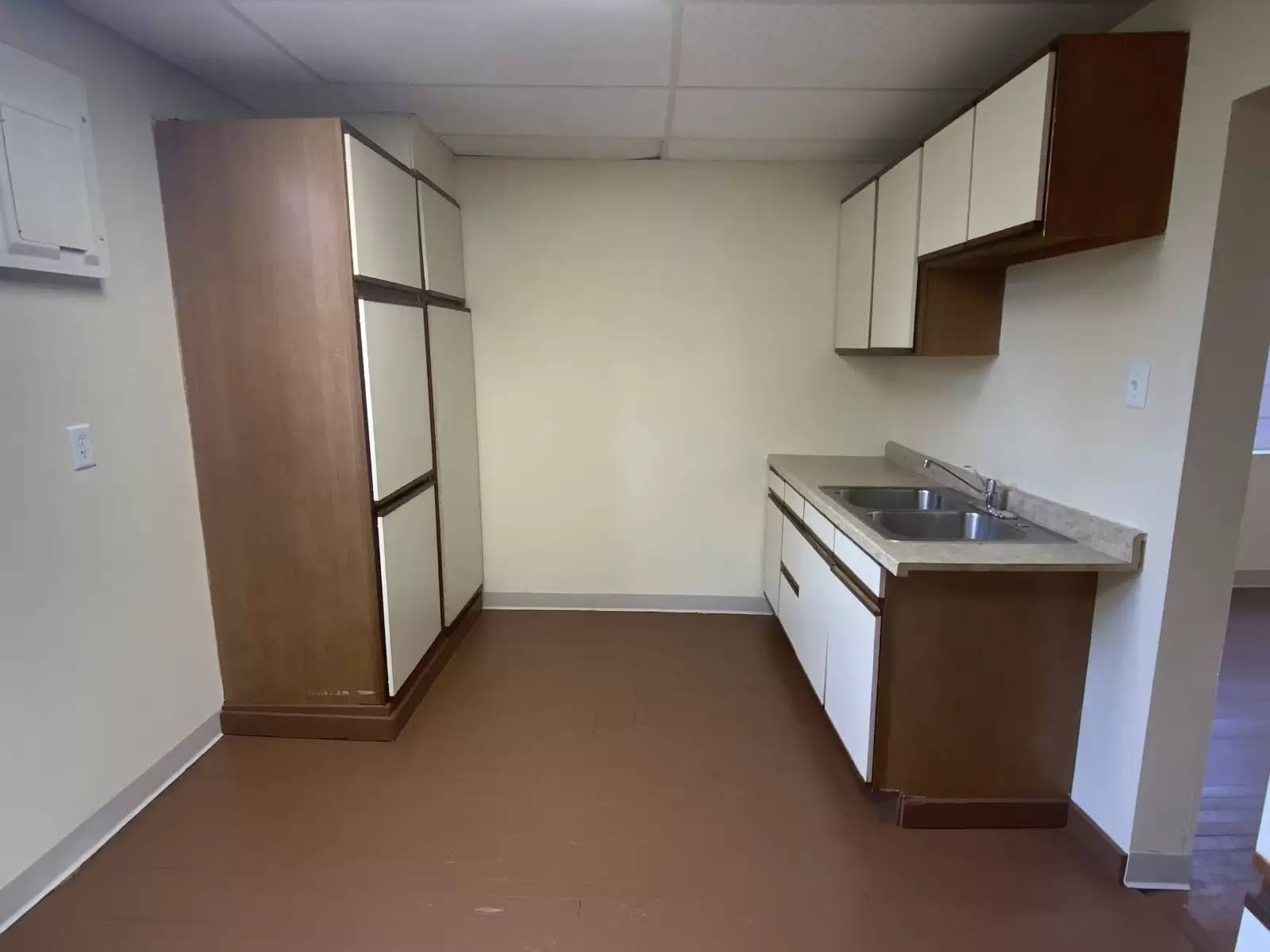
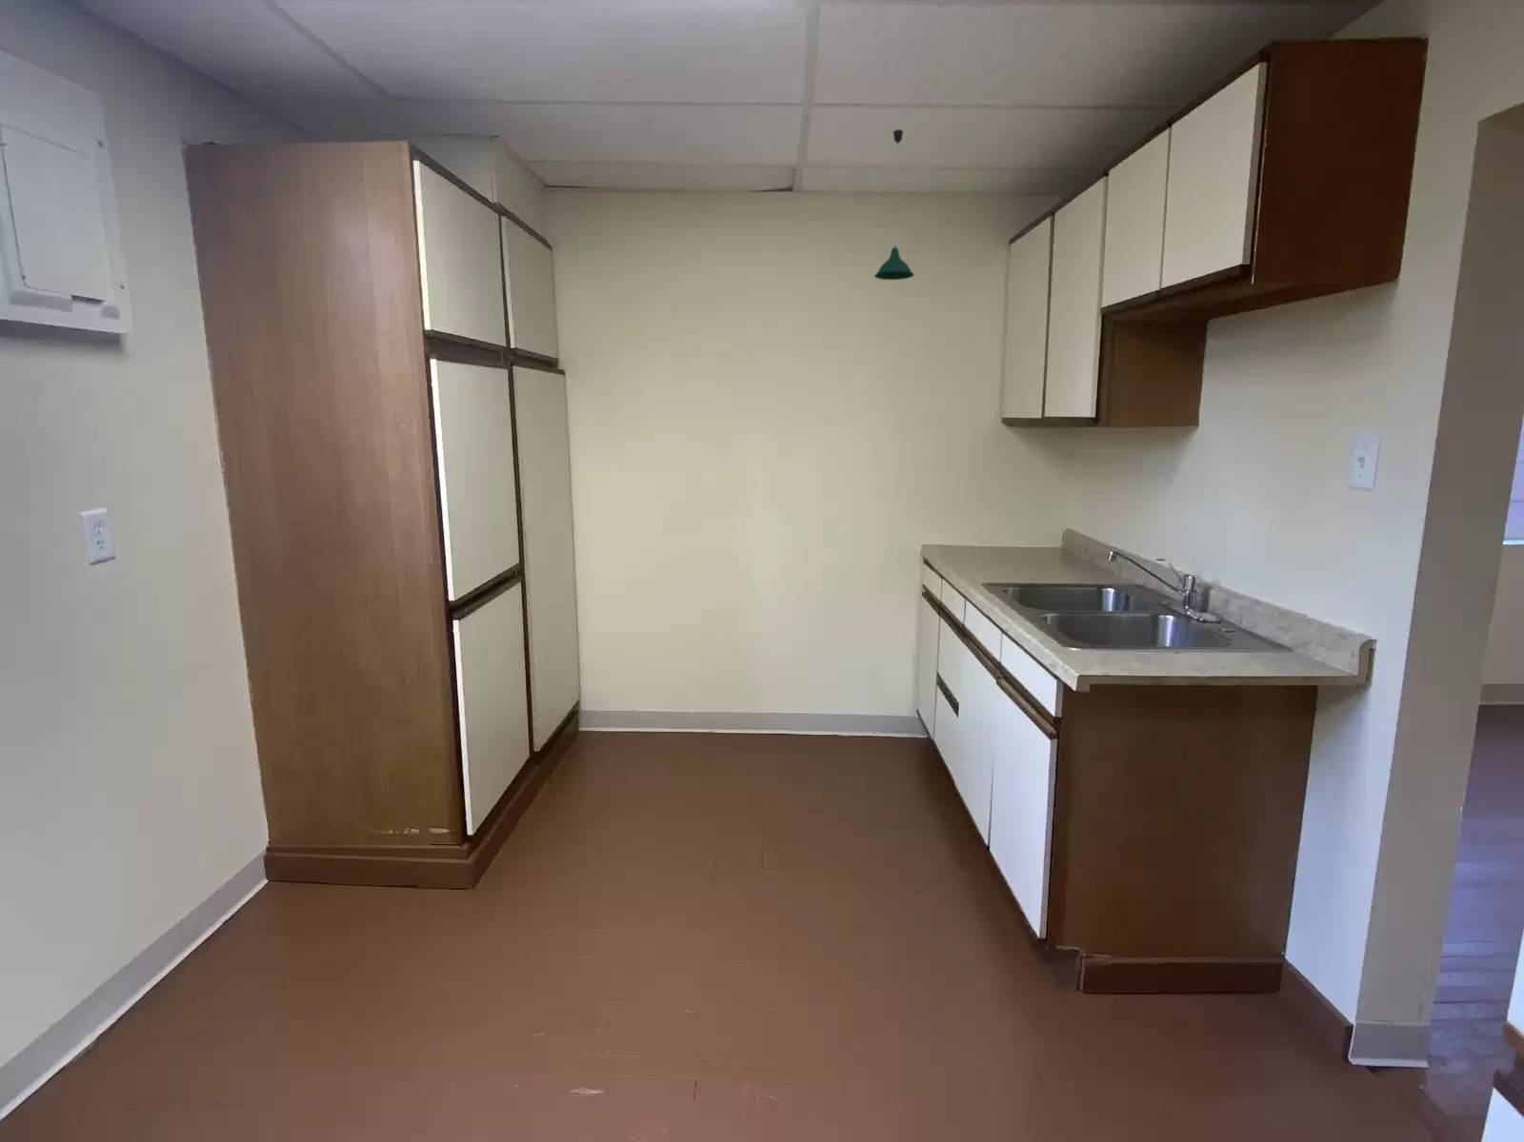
+ pendant light [874,128,916,281]
